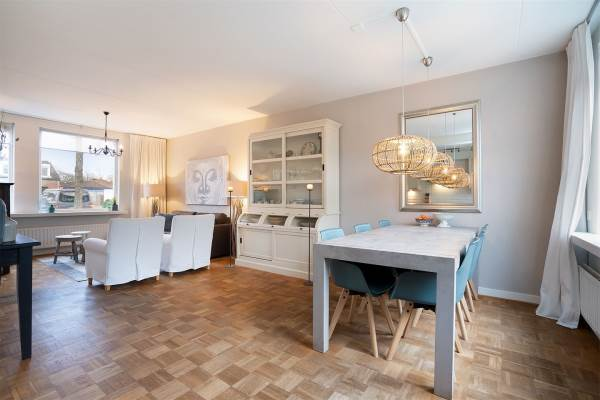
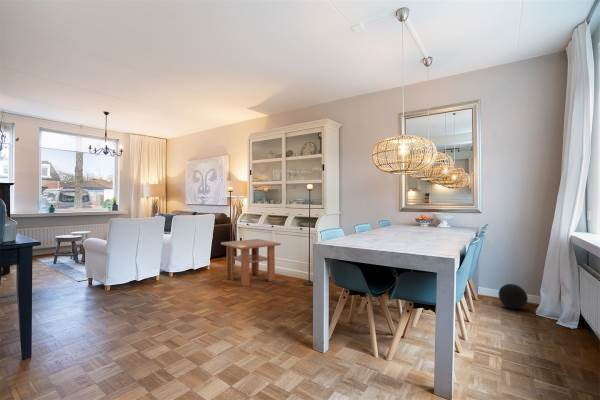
+ coffee table [220,238,282,288]
+ ball [497,283,529,310]
